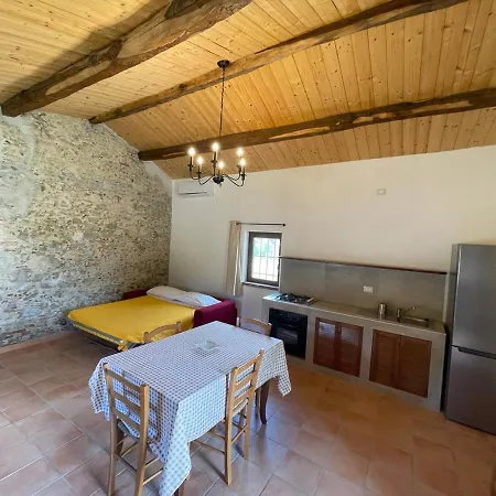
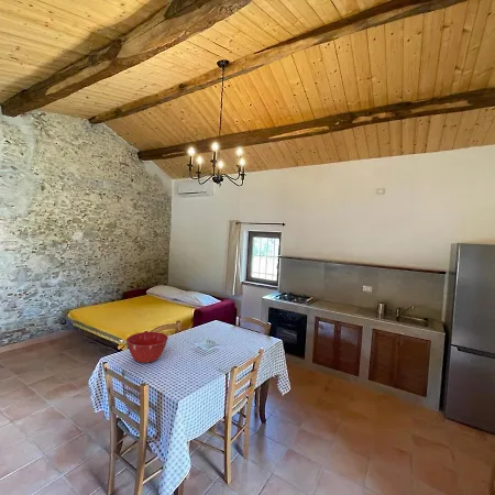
+ mixing bowl [125,331,169,364]
